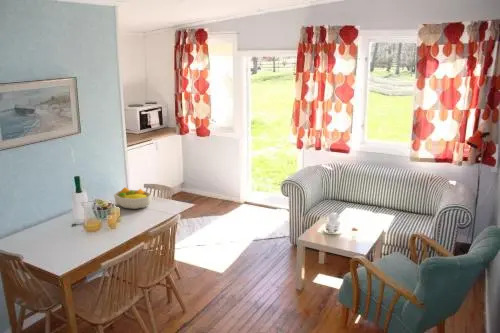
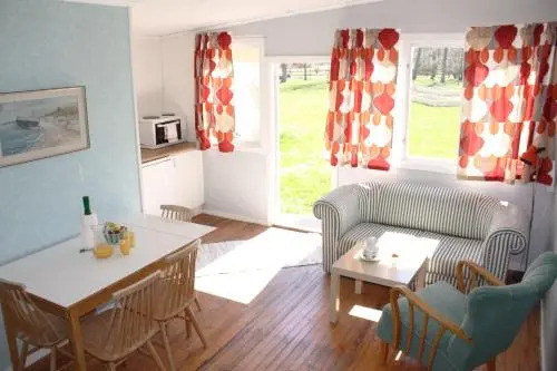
- fruit bowl [113,186,153,210]
